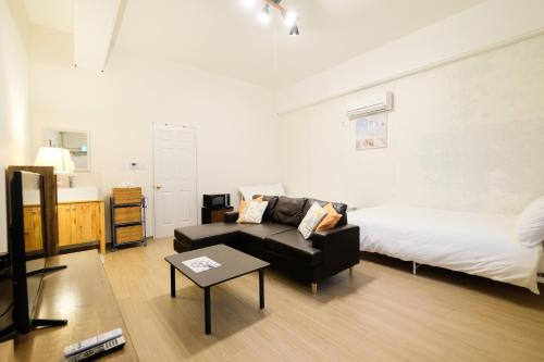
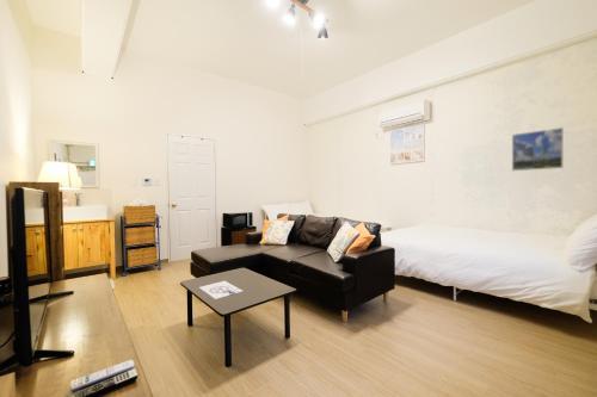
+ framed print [511,126,565,172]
